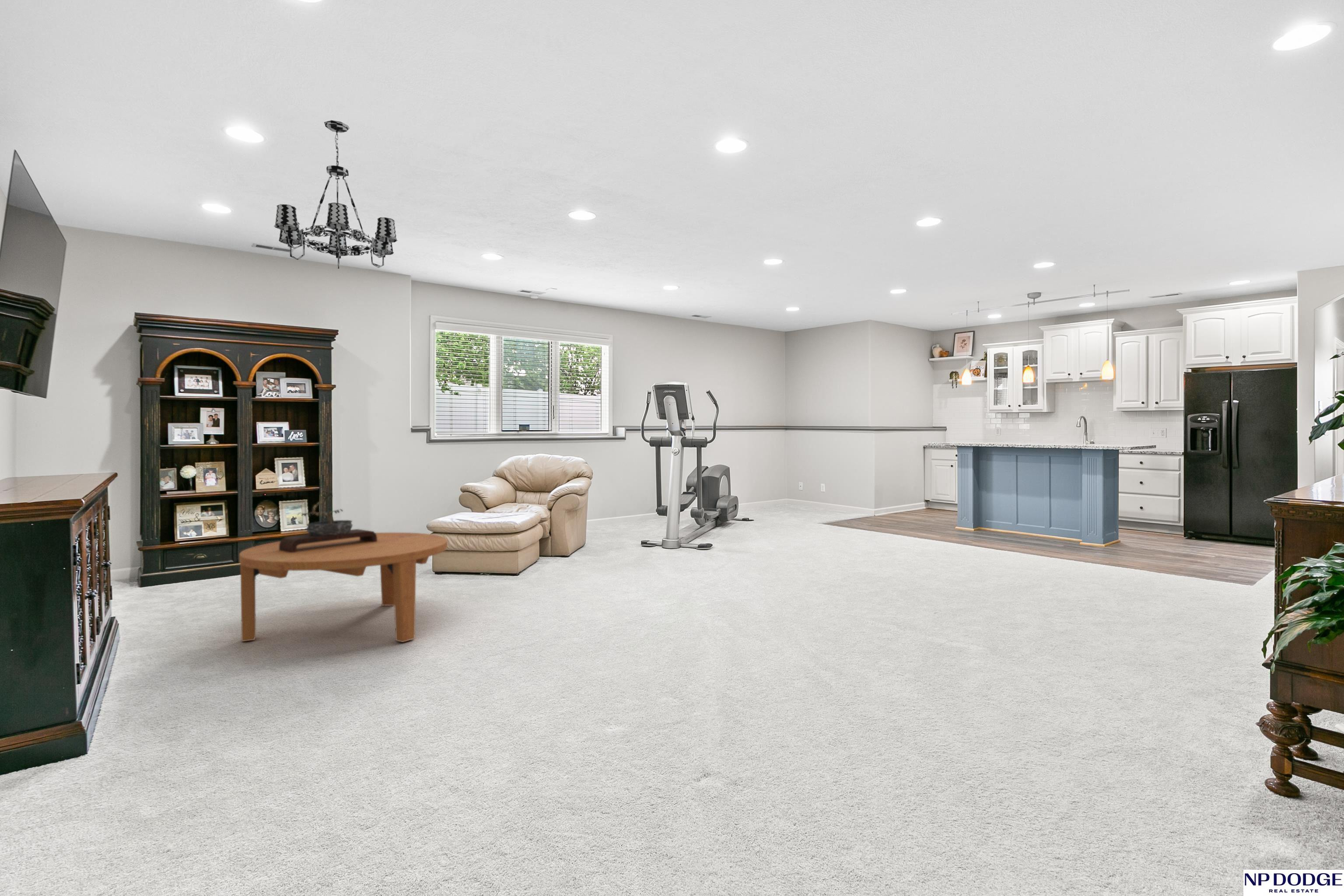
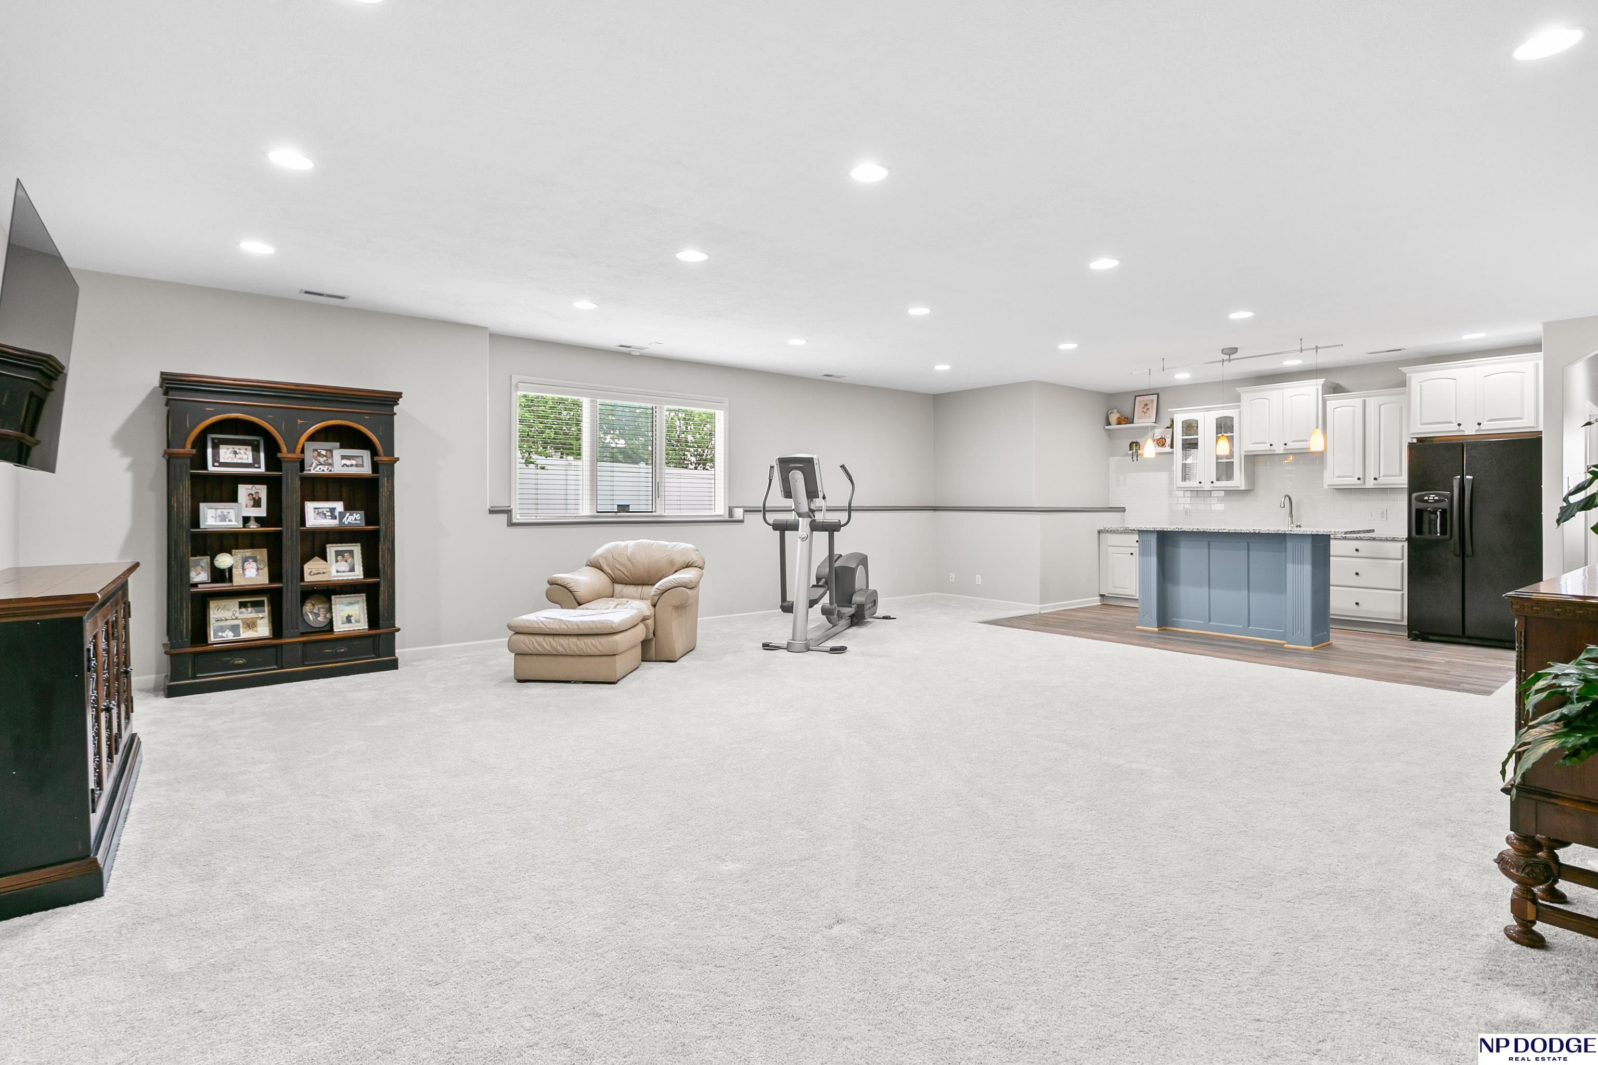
- chandelier [273,120,398,269]
- bonsai tree [279,487,377,553]
- coffee table [239,532,448,643]
